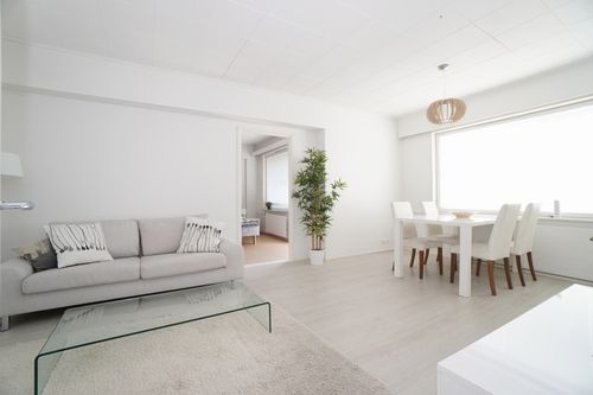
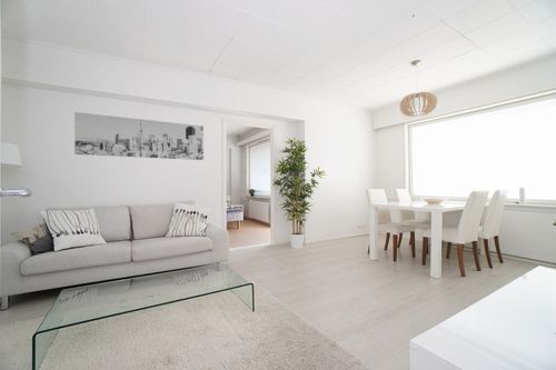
+ wall art [73,111,205,161]
